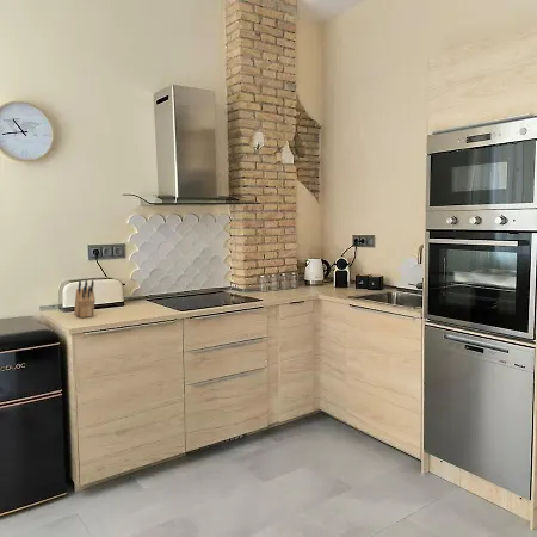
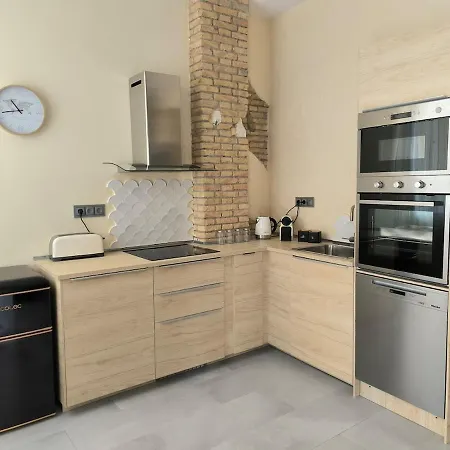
- knife block [73,279,97,319]
